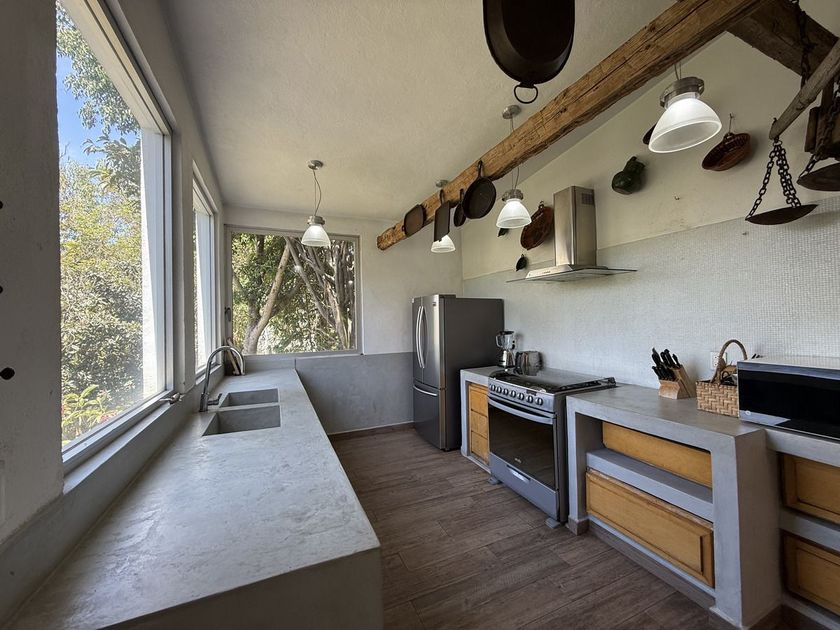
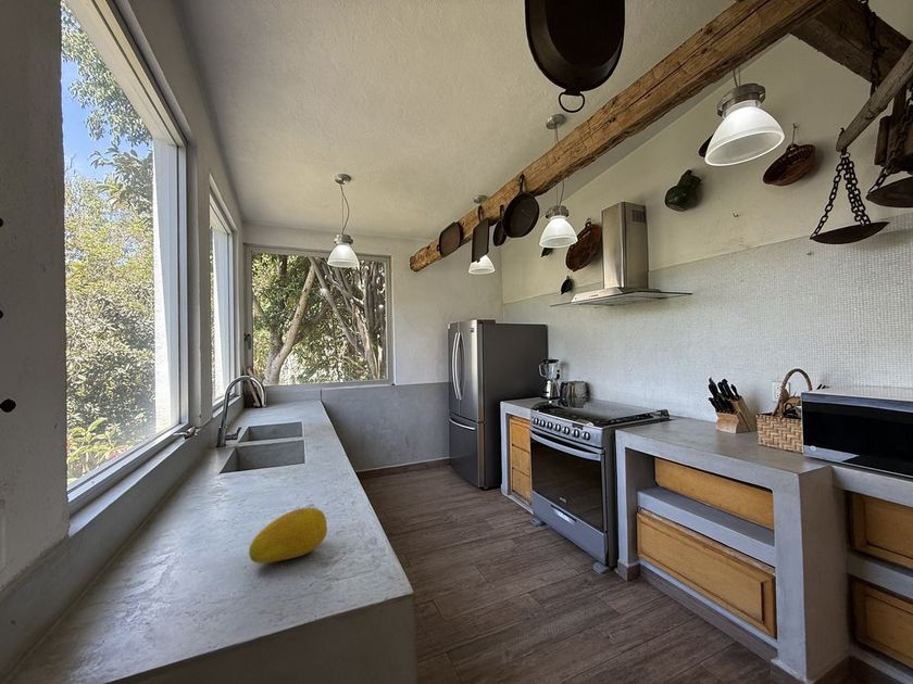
+ fruit [248,506,328,565]
